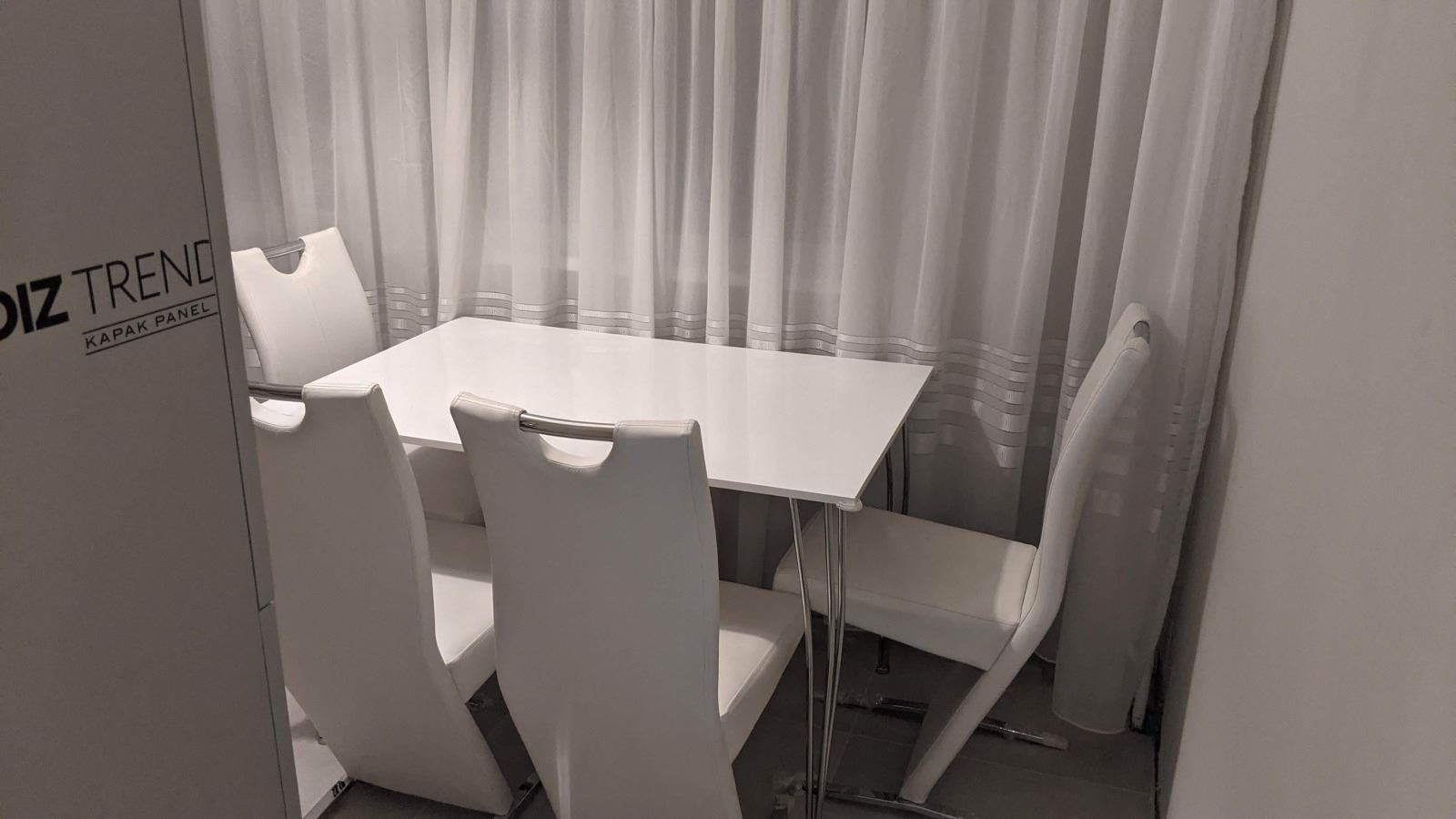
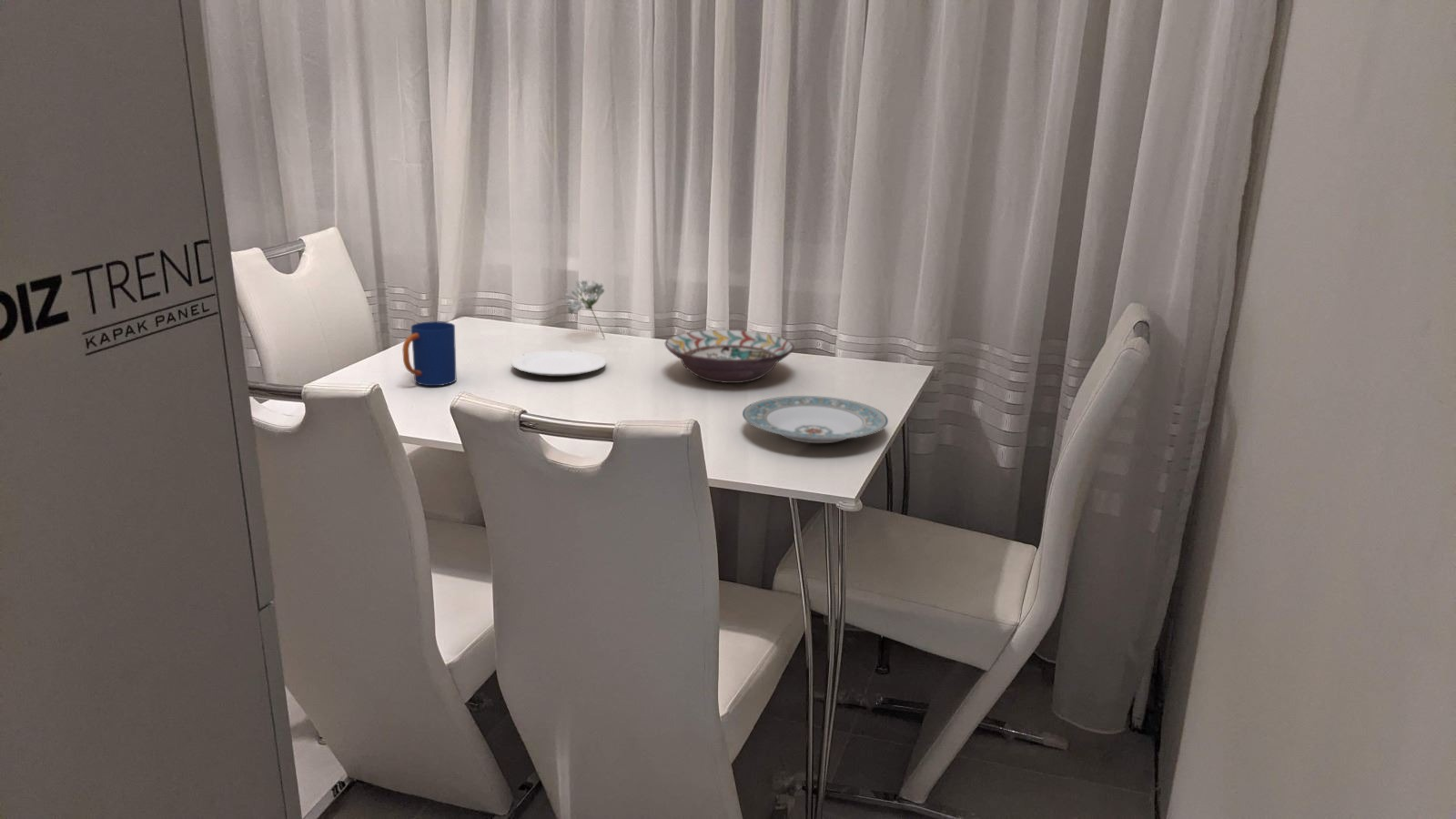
+ decorative bowl [664,329,795,384]
+ plate [511,349,607,378]
+ flower [563,278,606,339]
+ plate [742,395,889,444]
+ mug [401,320,457,387]
